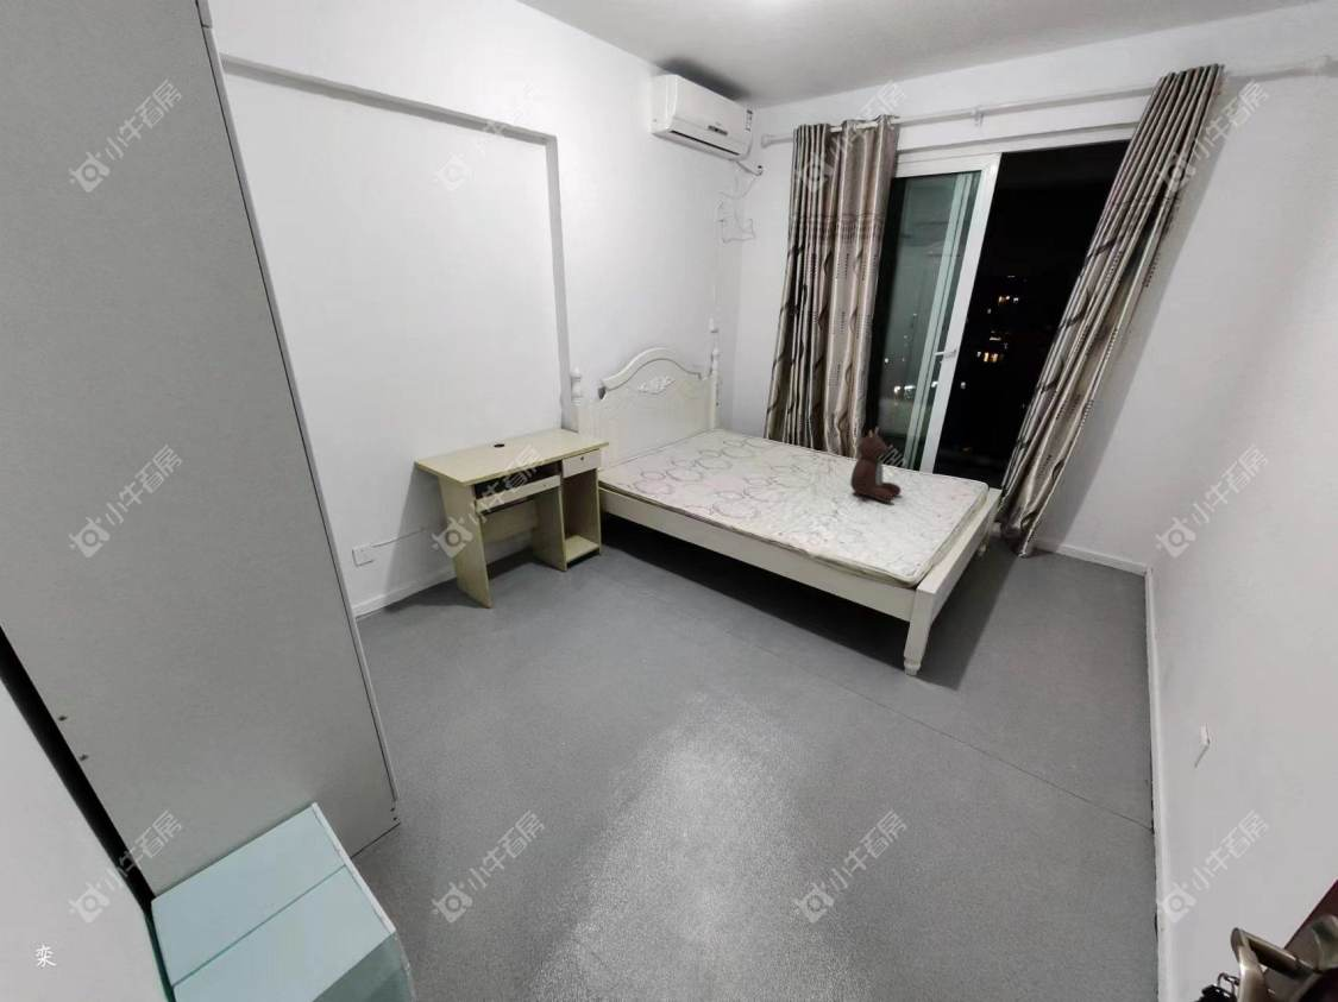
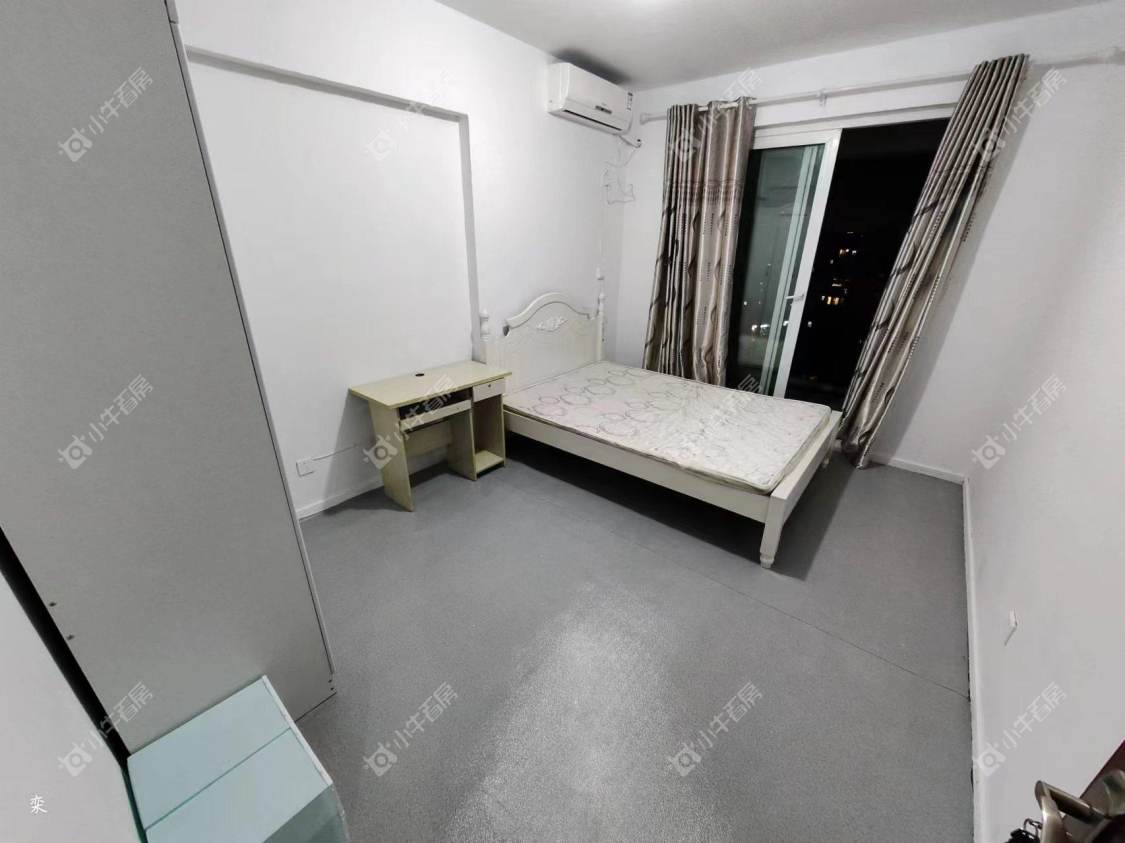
- teddy bear [849,426,902,504]
